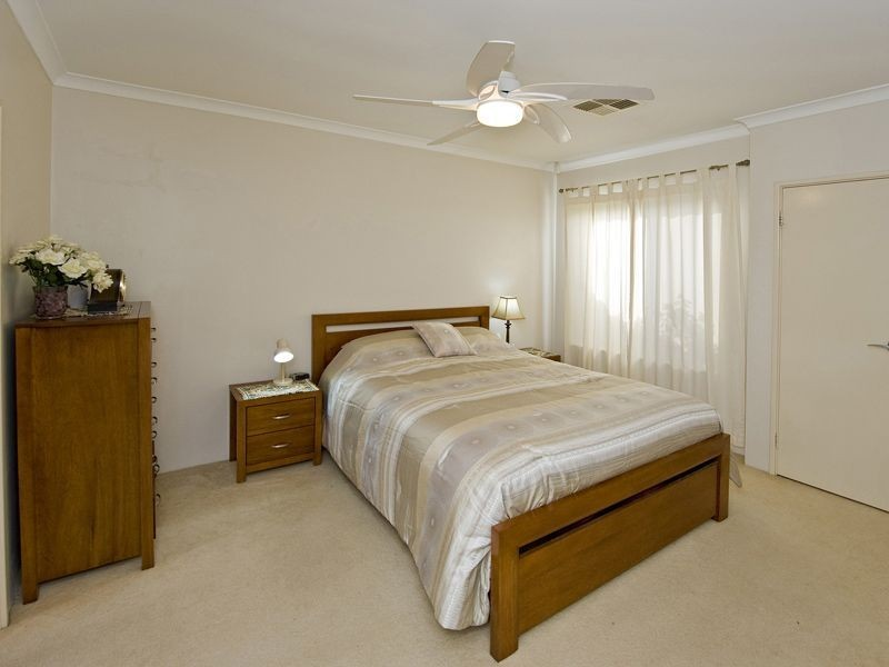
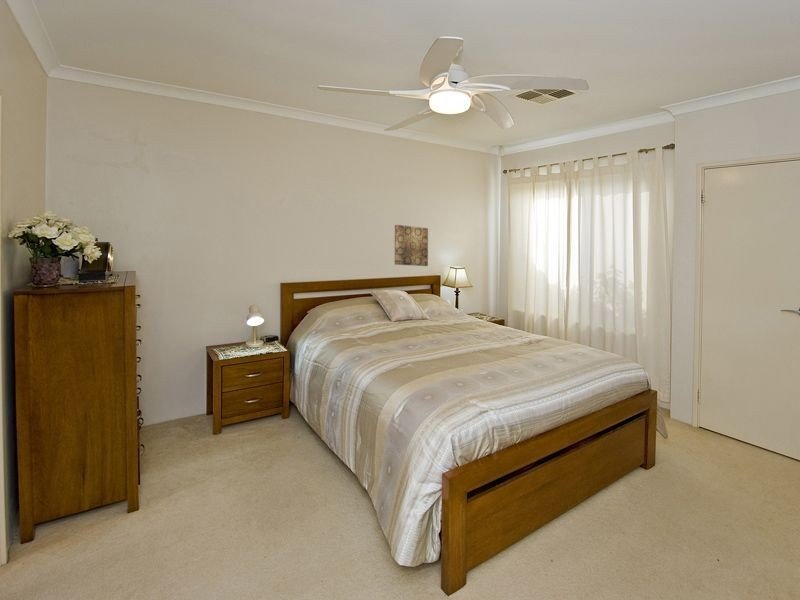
+ wall art [394,224,429,267]
